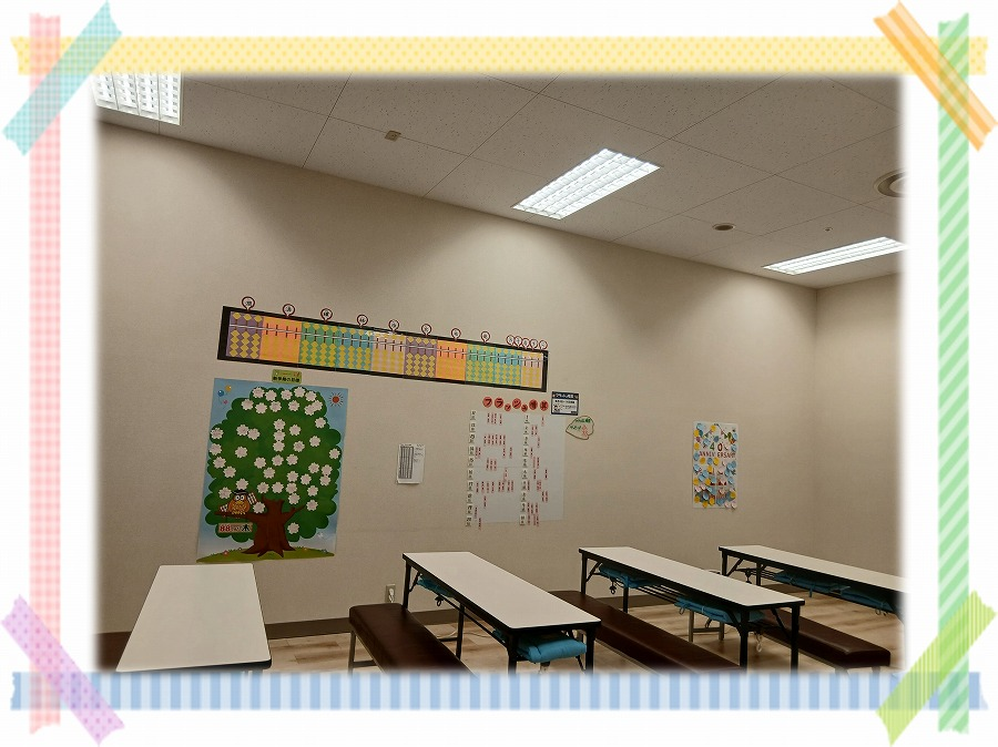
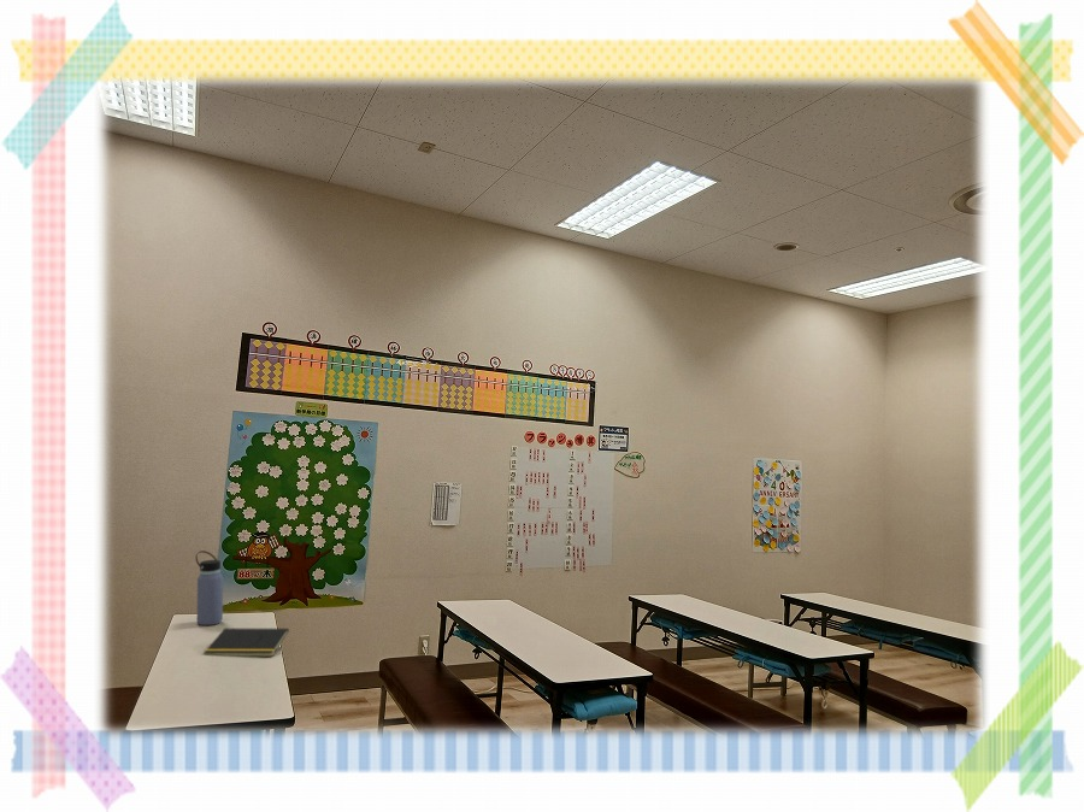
+ notepad [202,628,290,658]
+ water bottle [194,549,224,626]
